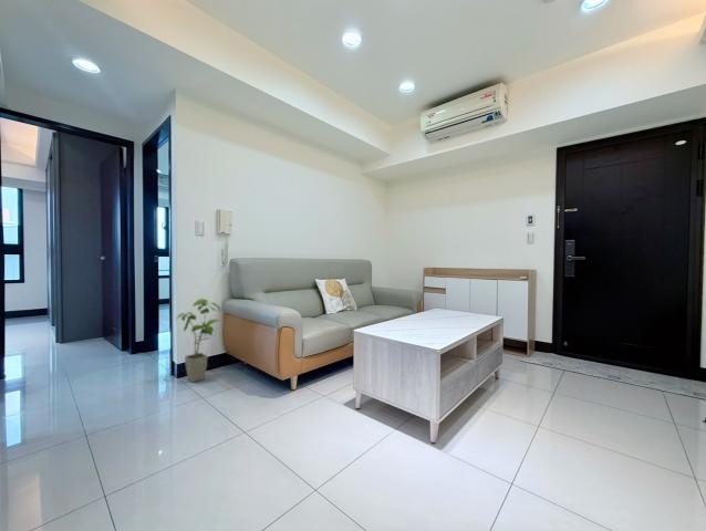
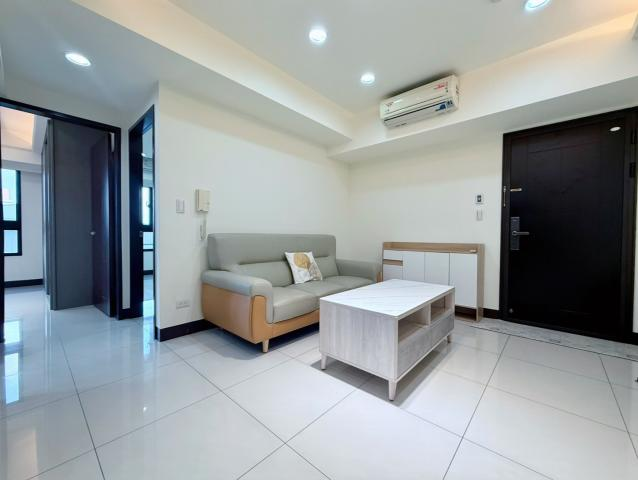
- house plant [175,298,221,384]
